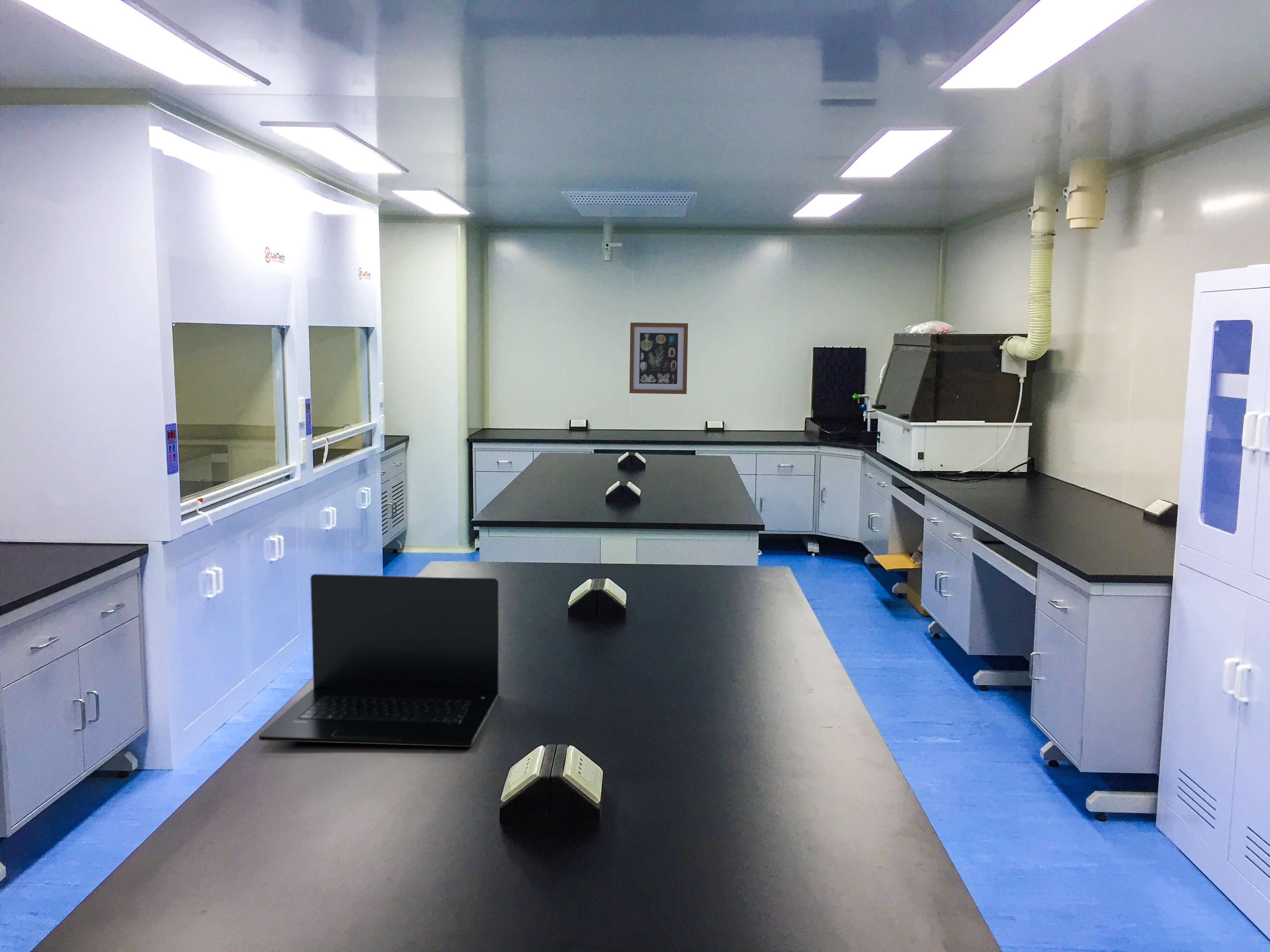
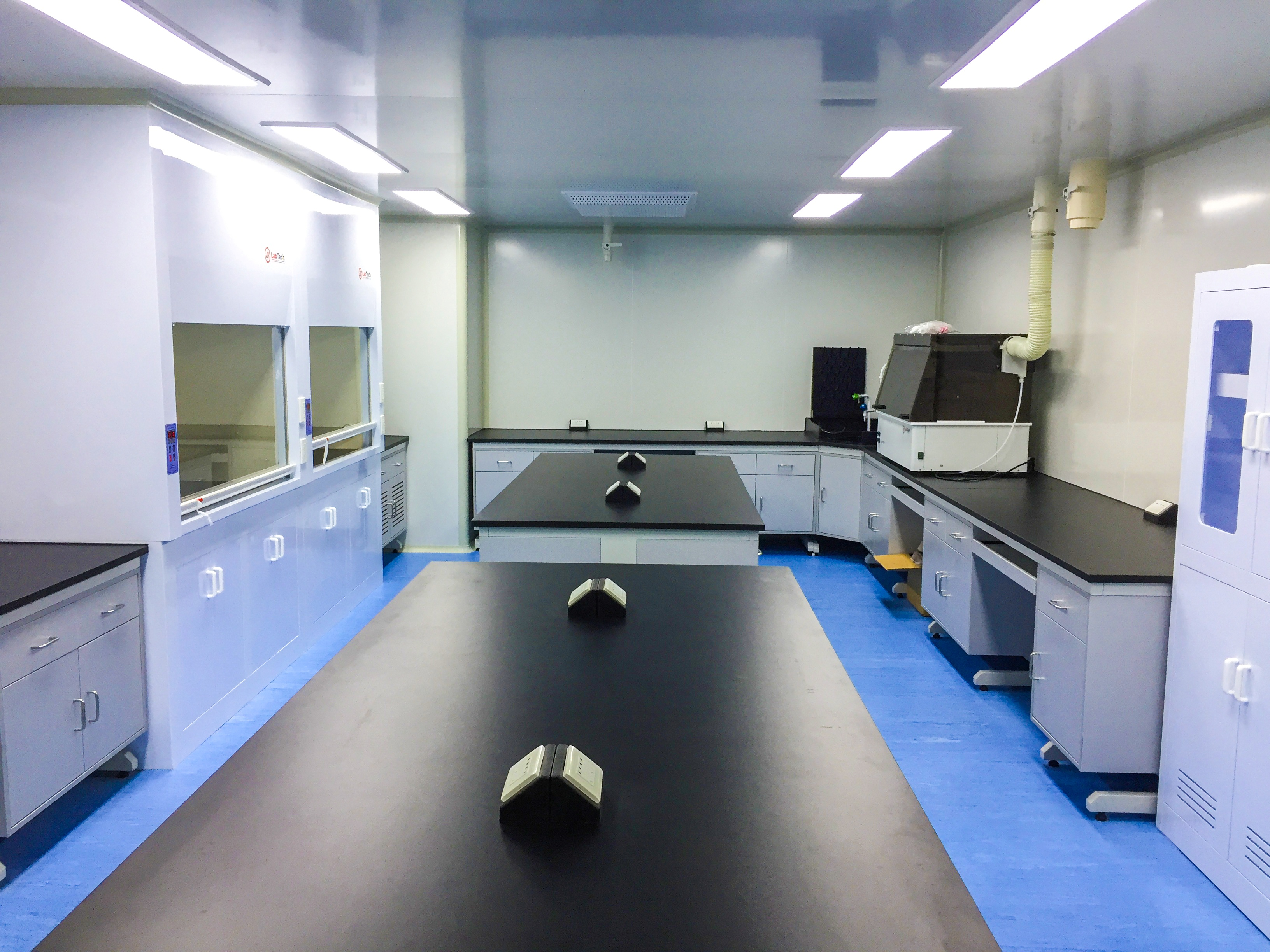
- wall art [629,322,688,394]
- laptop [258,574,499,747]
